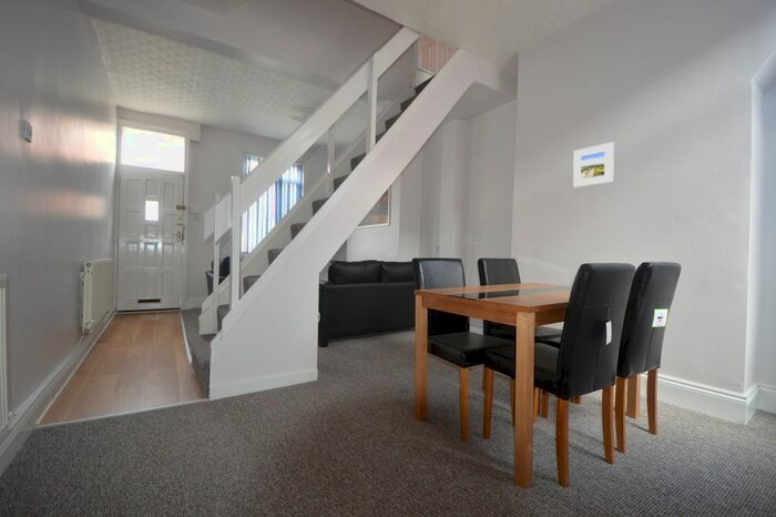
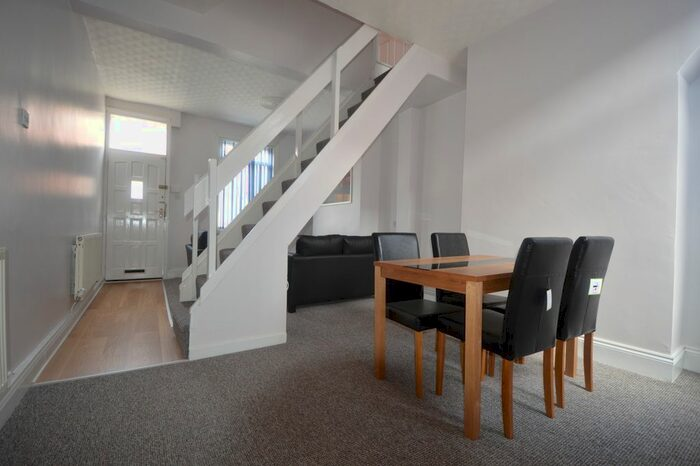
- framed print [572,141,615,189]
